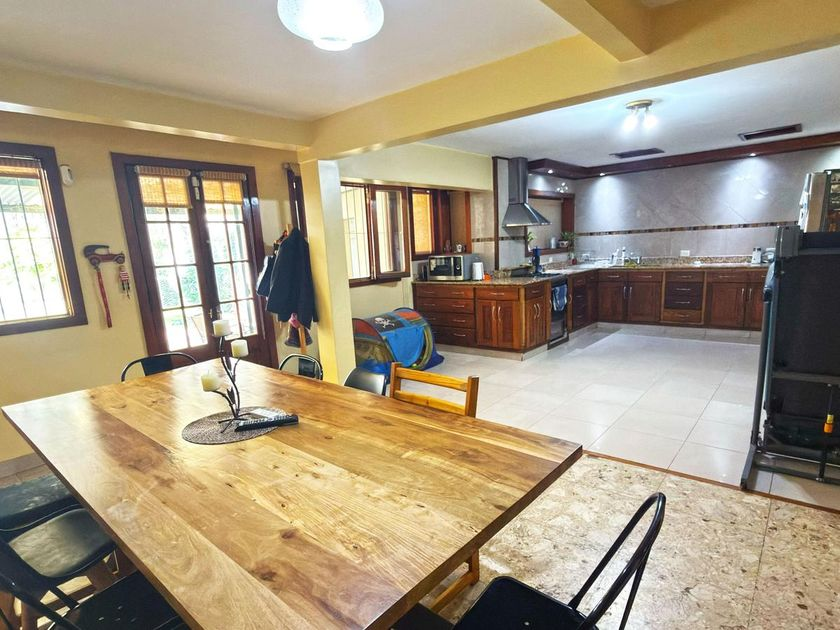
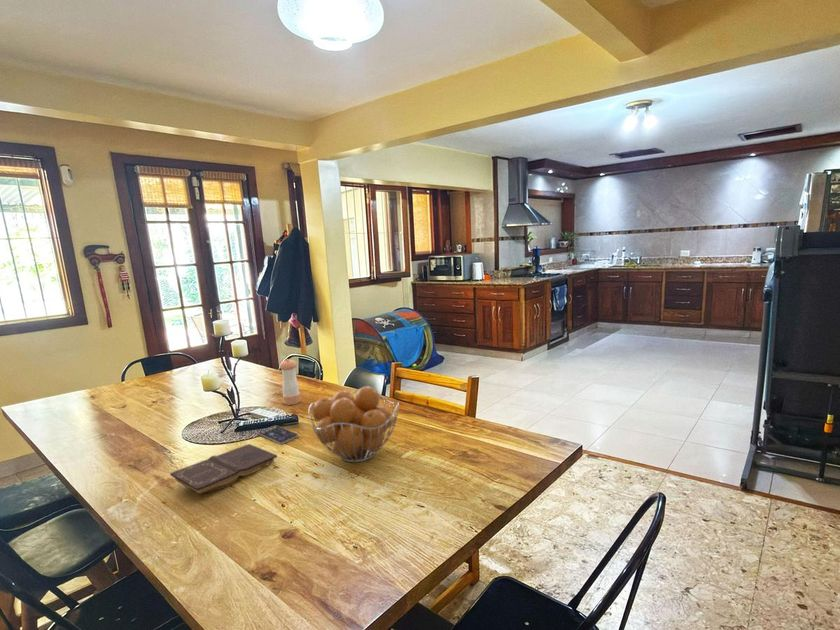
+ pepper shaker [279,358,302,406]
+ fruit basket [307,385,400,463]
+ smartphone [257,425,299,445]
+ book [169,443,278,495]
